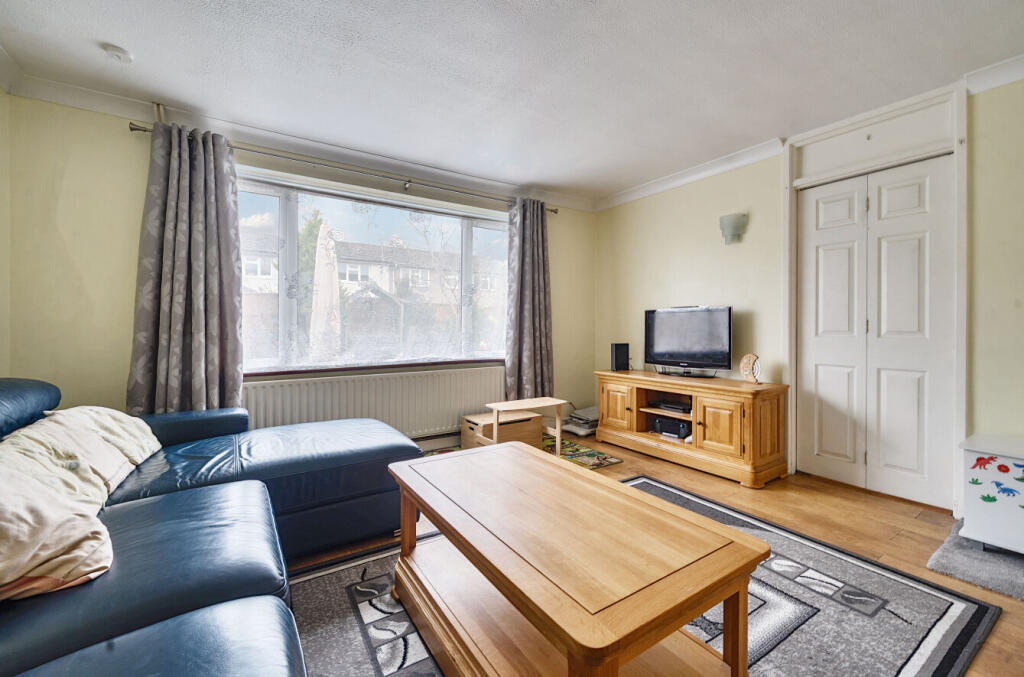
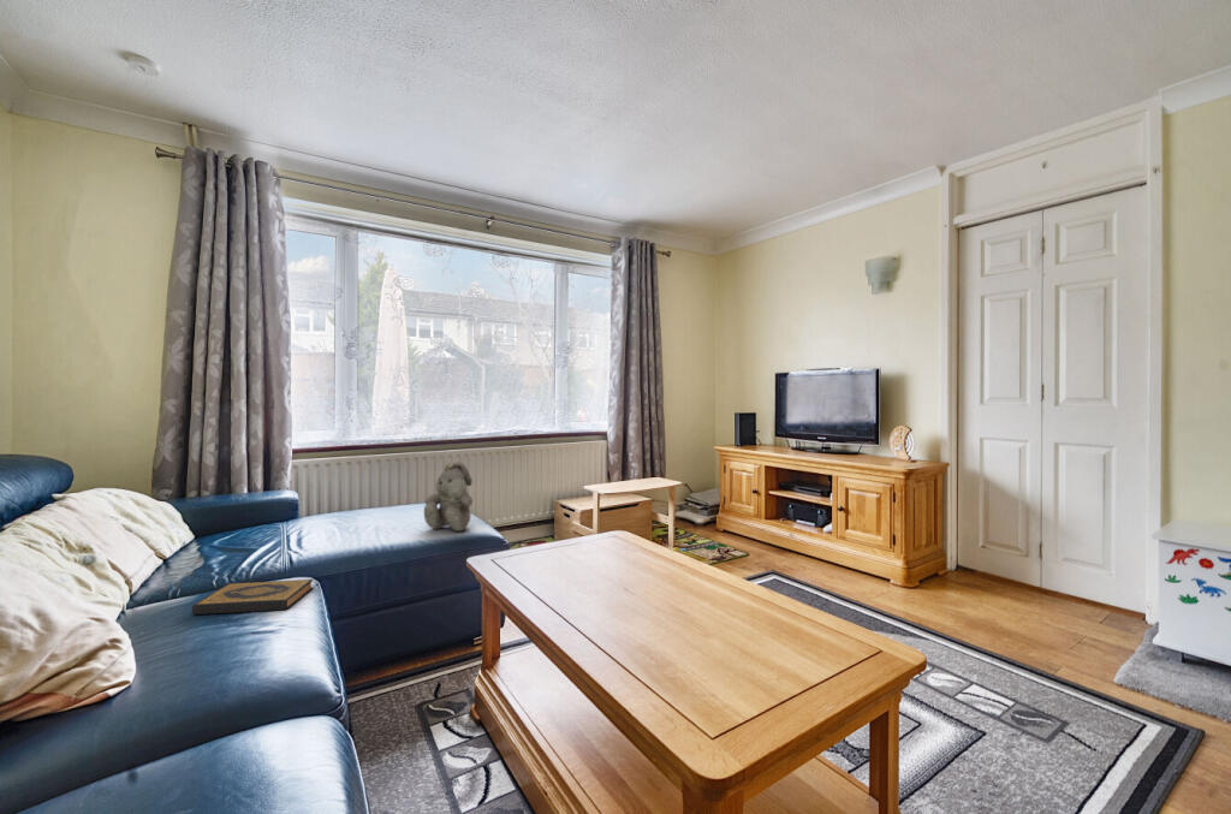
+ hardback book [191,578,314,616]
+ teddy bear [423,461,474,533]
